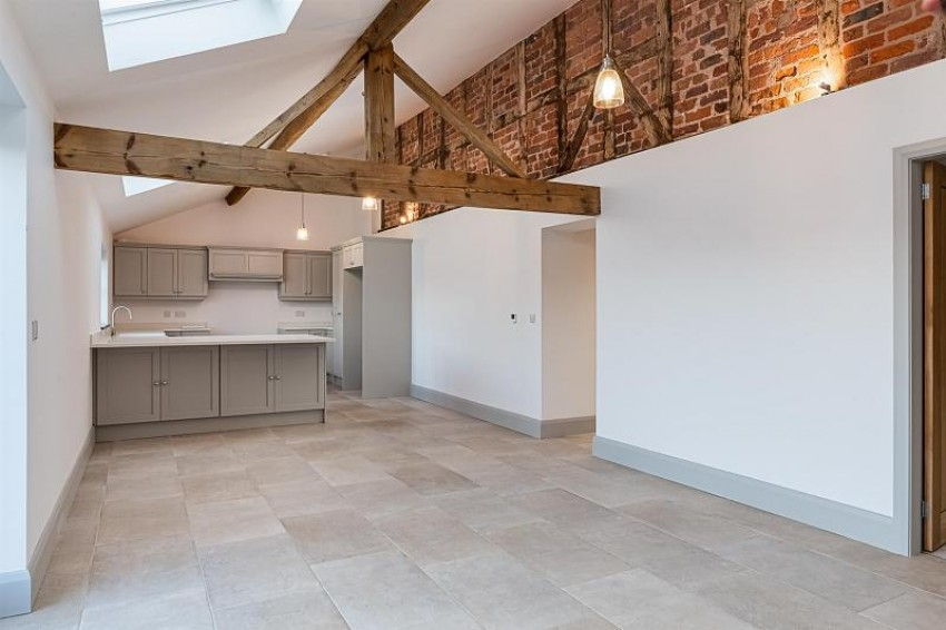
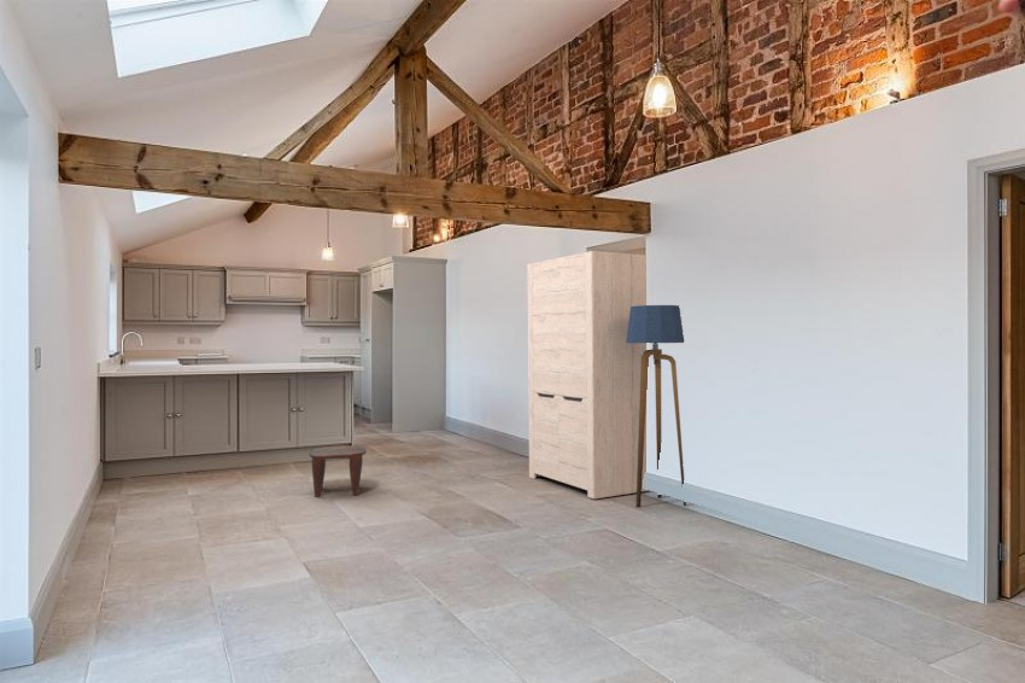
+ cabinet [526,250,650,500]
+ stool [308,444,368,497]
+ floor lamp [626,304,687,508]
